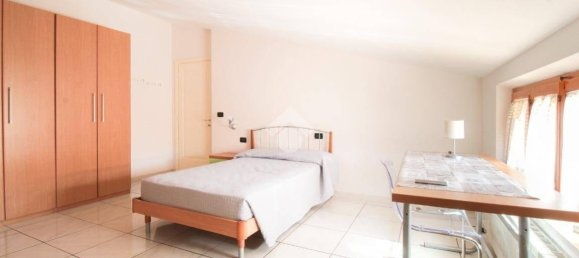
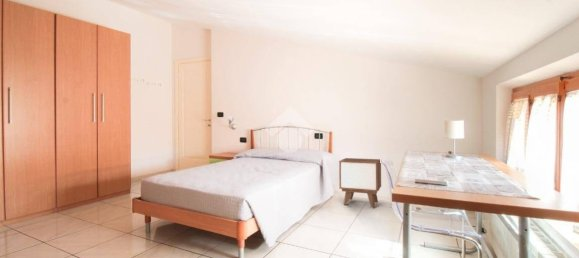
+ nightstand [338,157,382,209]
